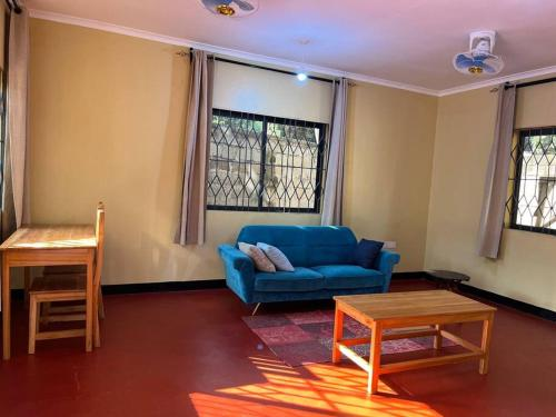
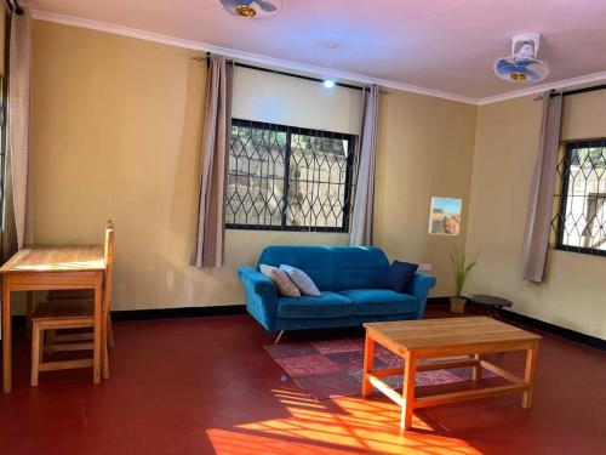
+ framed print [428,197,463,237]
+ house plant [446,239,487,314]
